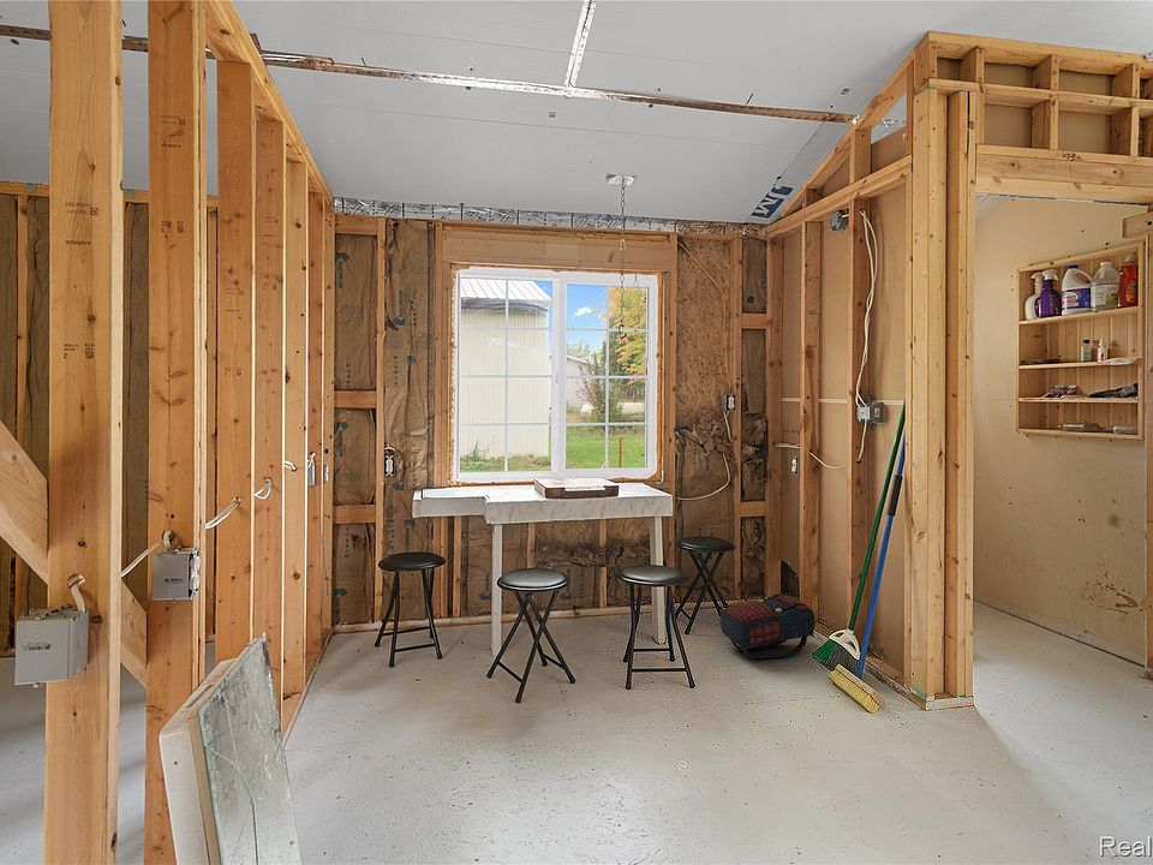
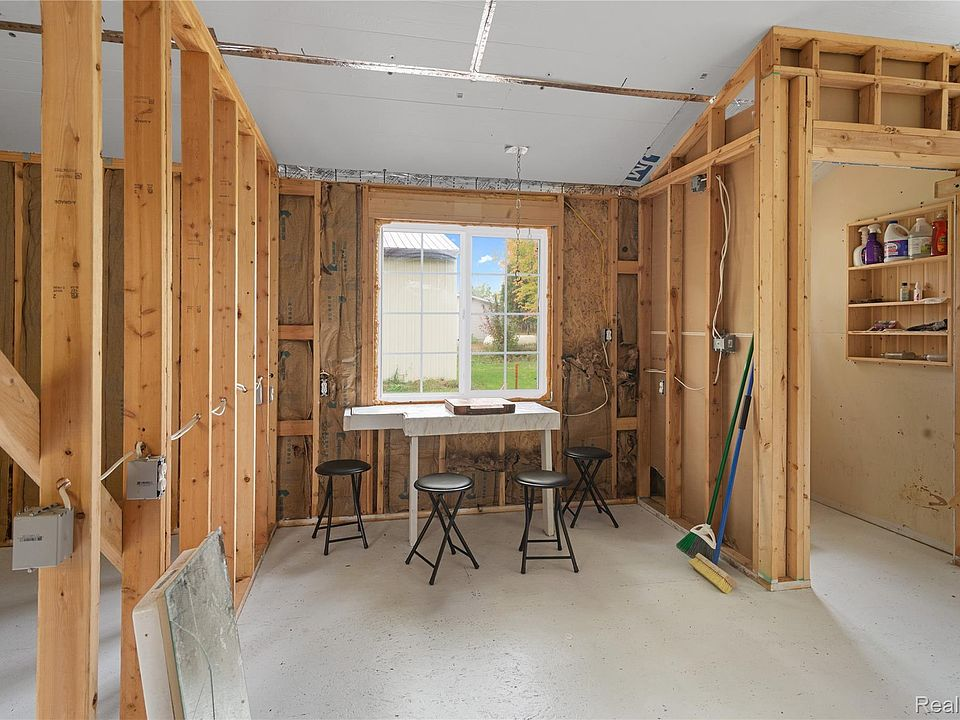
- satchel [718,592,817,661]
